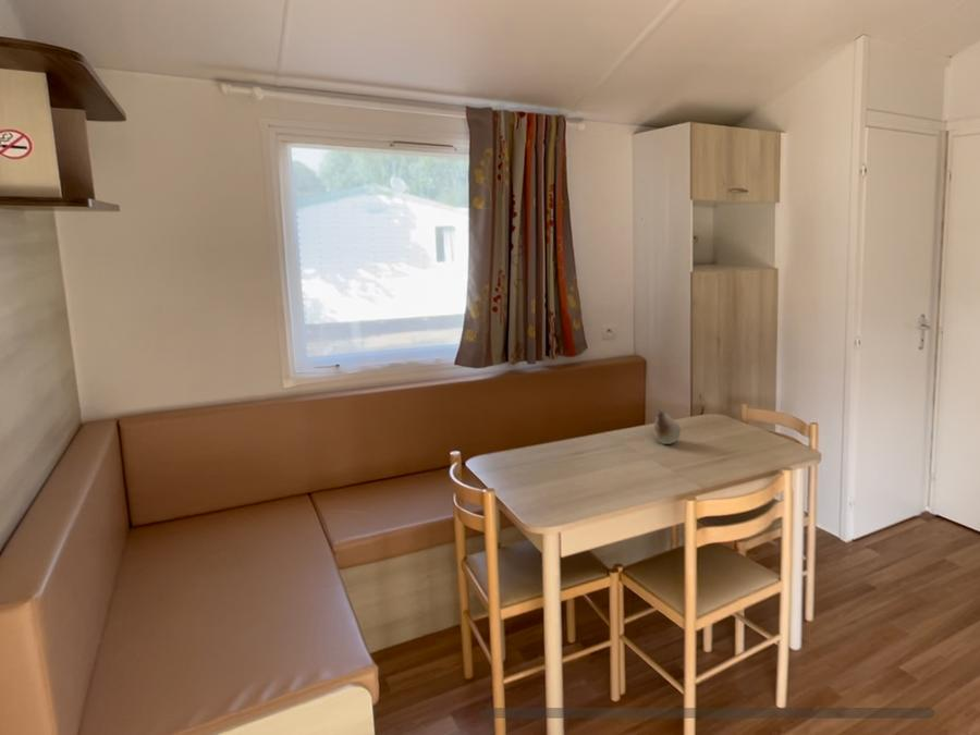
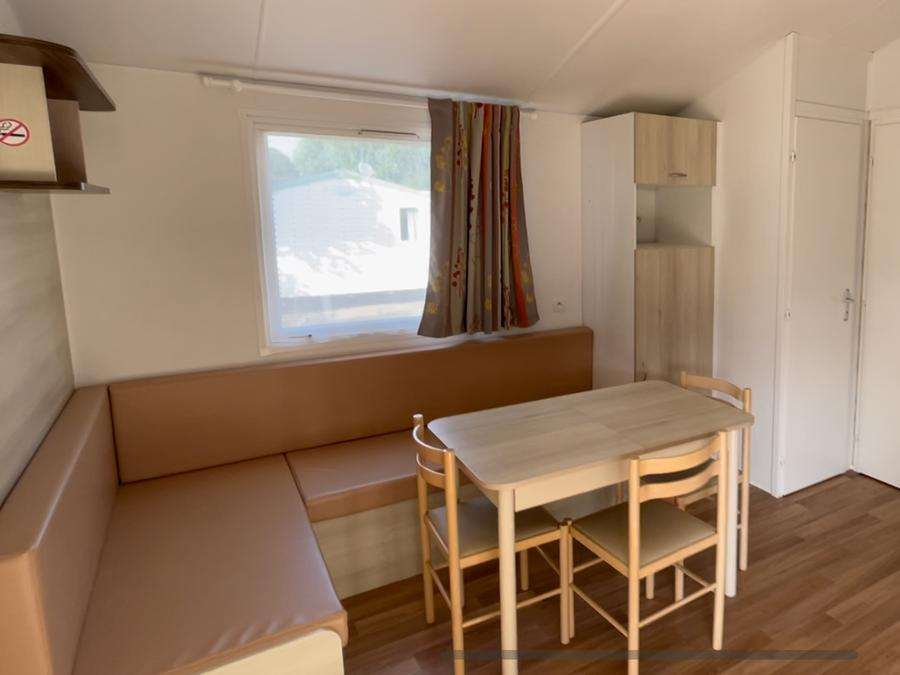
- fruit [652,408,682,445]
